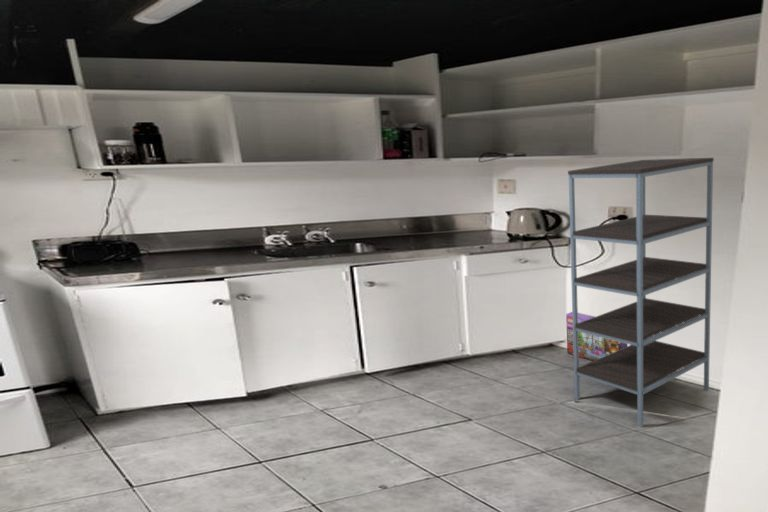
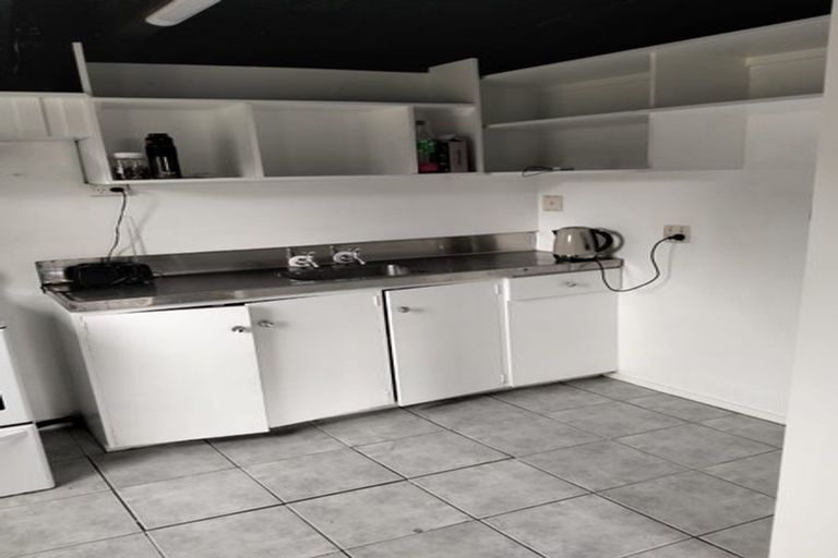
- shelving unit [567,157,715,428]
- box [565,311,628,362]
